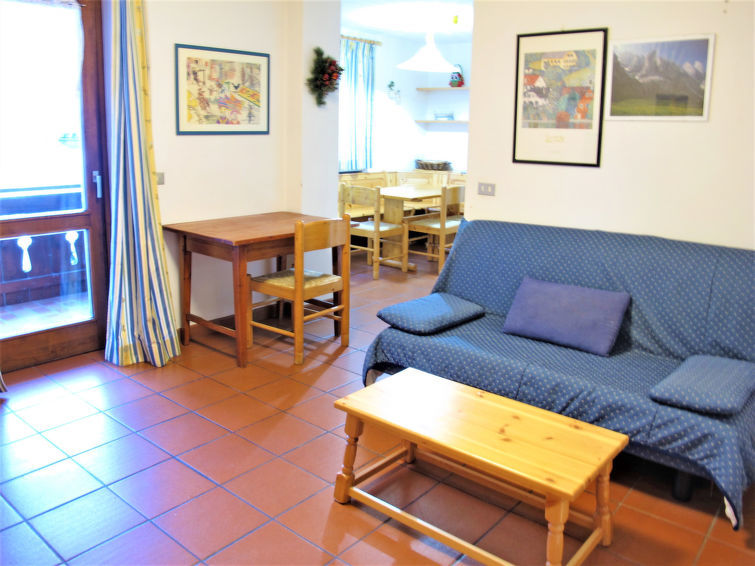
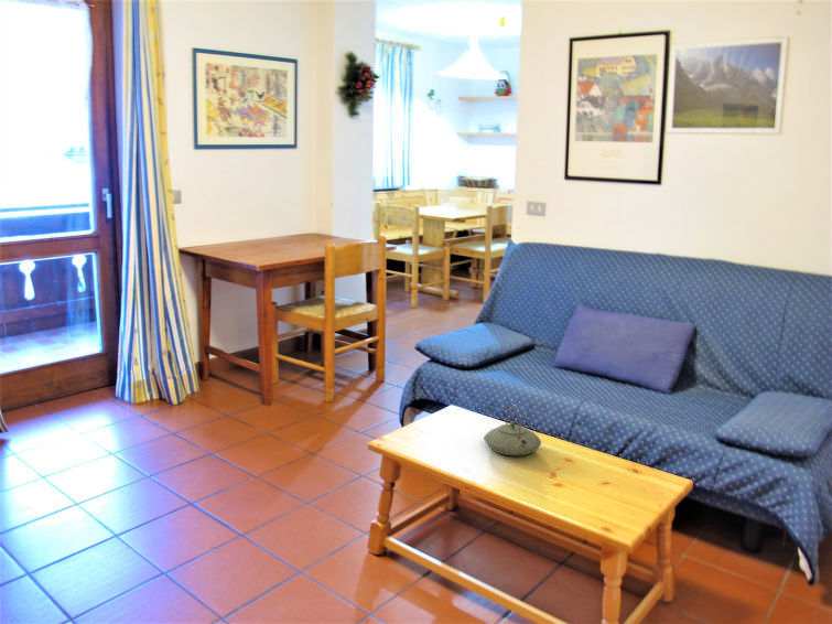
+ teapot [483,405,542,456]
